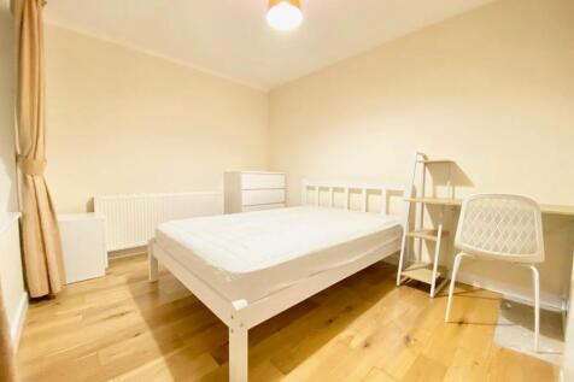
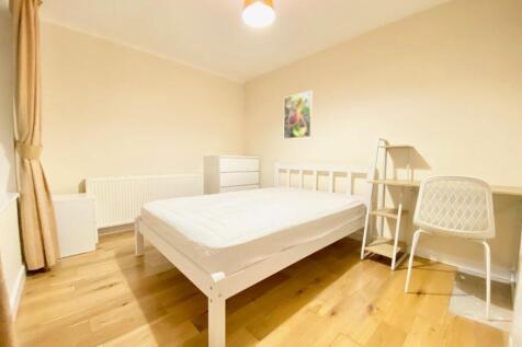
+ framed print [283,90,314,140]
